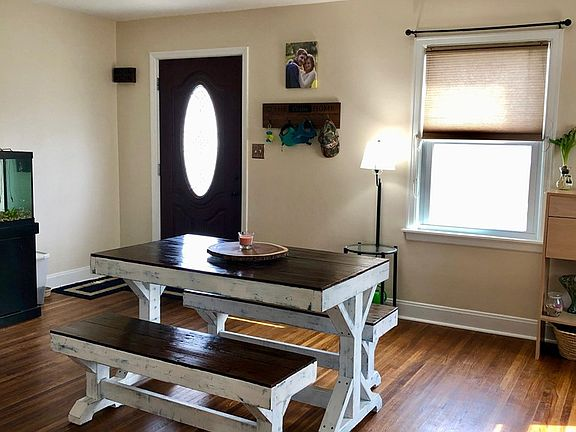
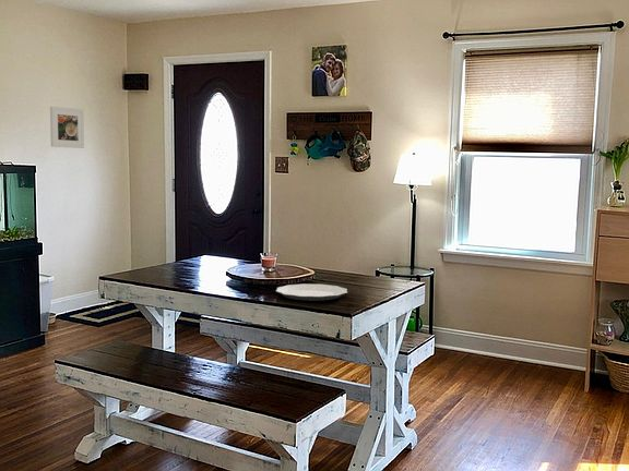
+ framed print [49,106,85,149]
+ plate [275,282,348,302]
